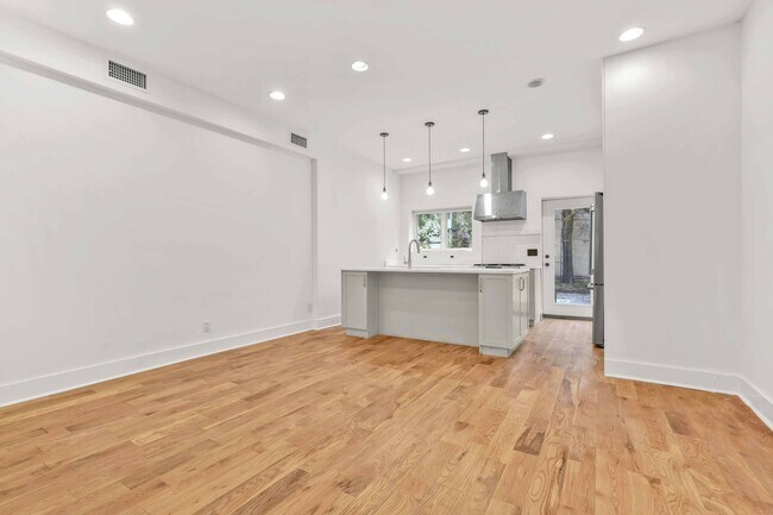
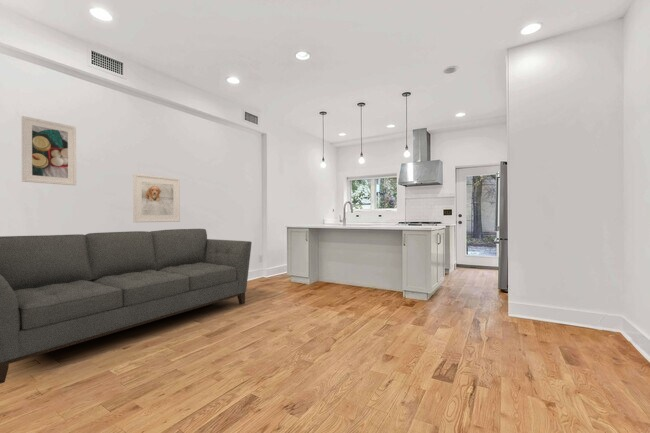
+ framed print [132,173,181,223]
+ sofa [0,228,253,384]
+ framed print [21,115,77,186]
